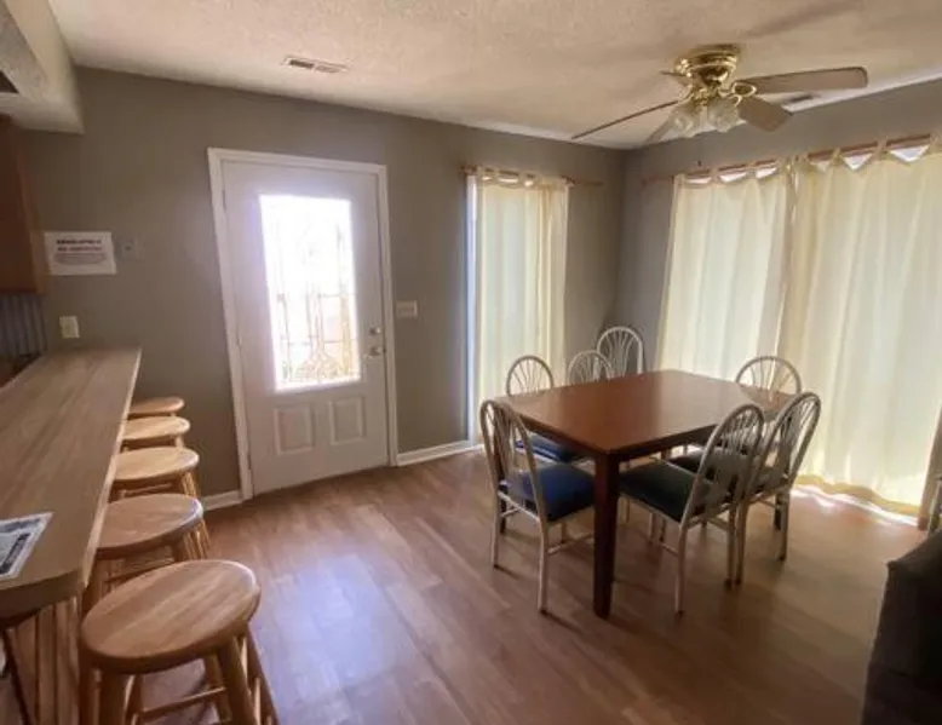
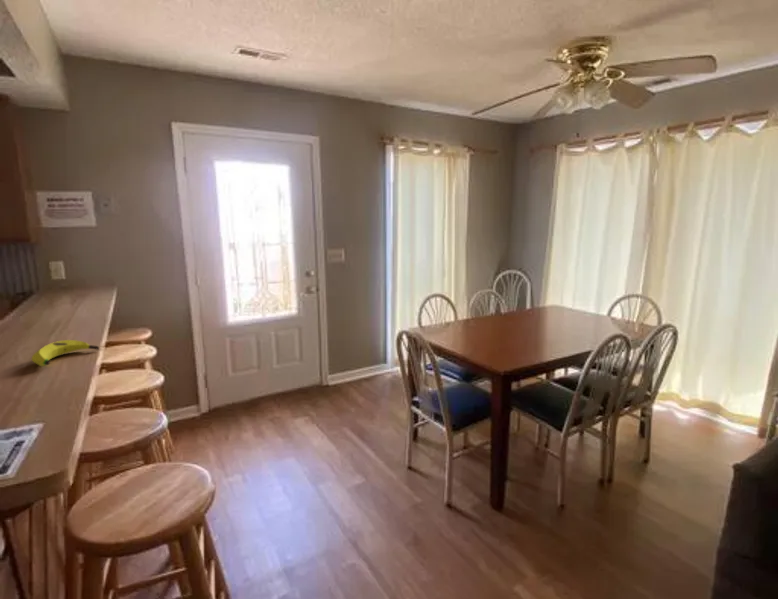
+ banana [31,339,100,367]
